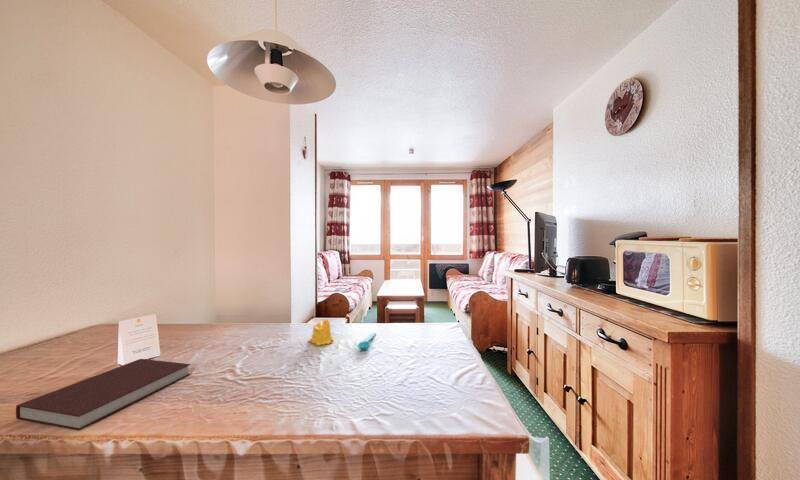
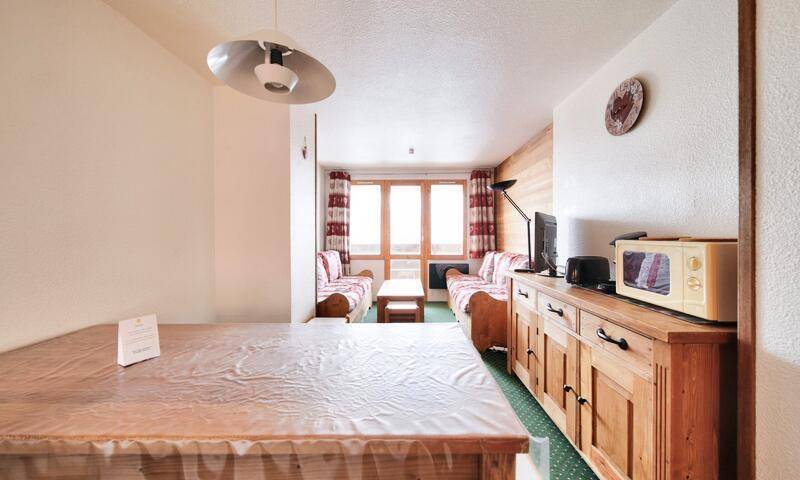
- notebook [15,358,191,431]
- spoon [357,332,377,351]
- candle [307,319,335,347]
